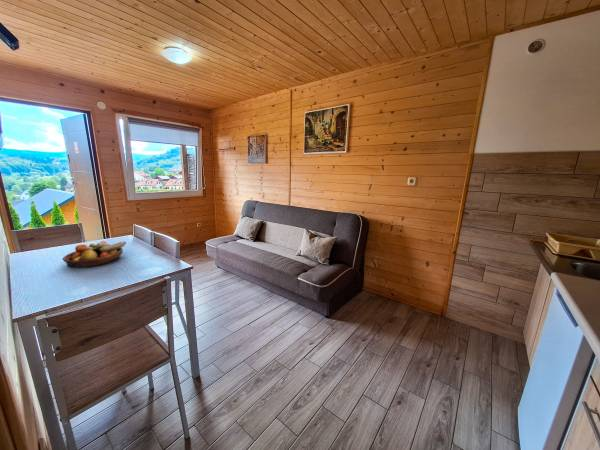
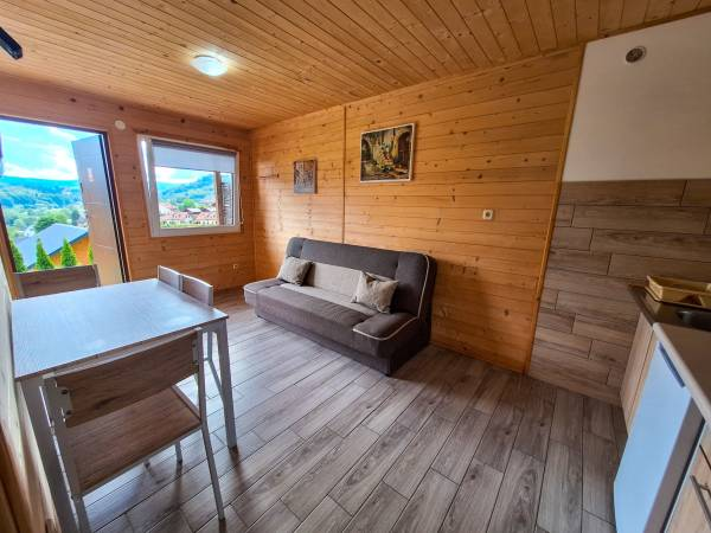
- fruit bowl [62,240,127,269]
